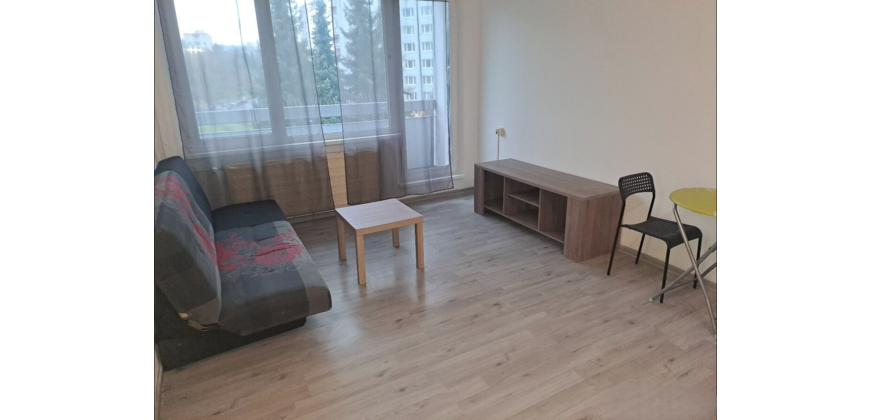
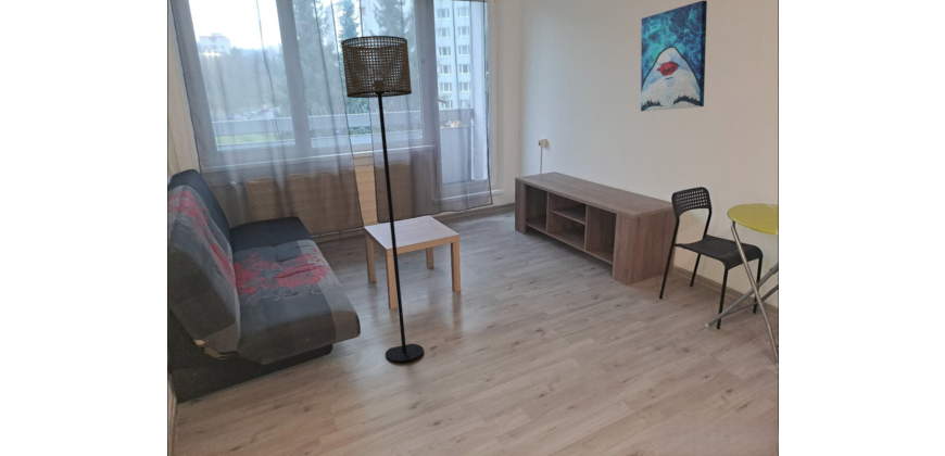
+ wall art [640,0,708,112]
+ floor lamp [340,35,425,363]
